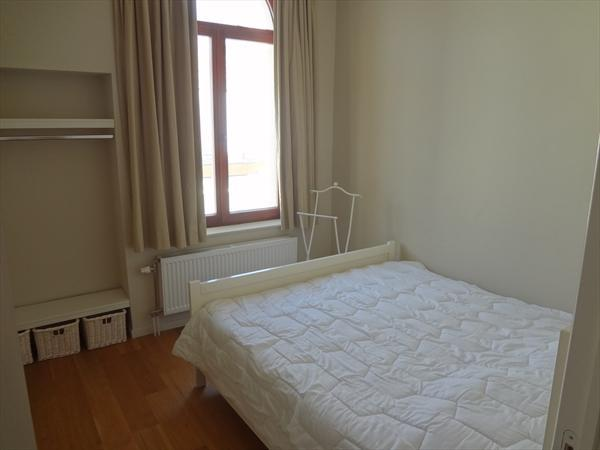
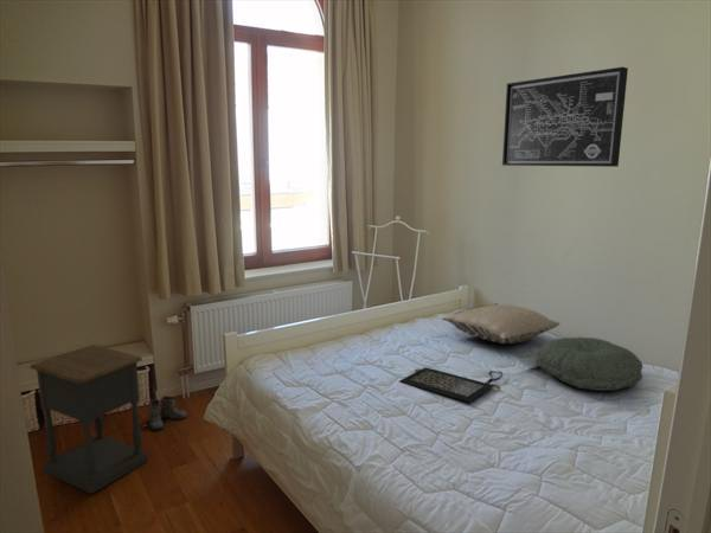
+ wall art [501,66,629,168]
+ pillow [441,303,561,345]
+ nightstand [28,343,149,495]
+ boots [148,394,188,431]
+ pillow [534,335,643,392]
+ clutch bag [398,366,504,404]
